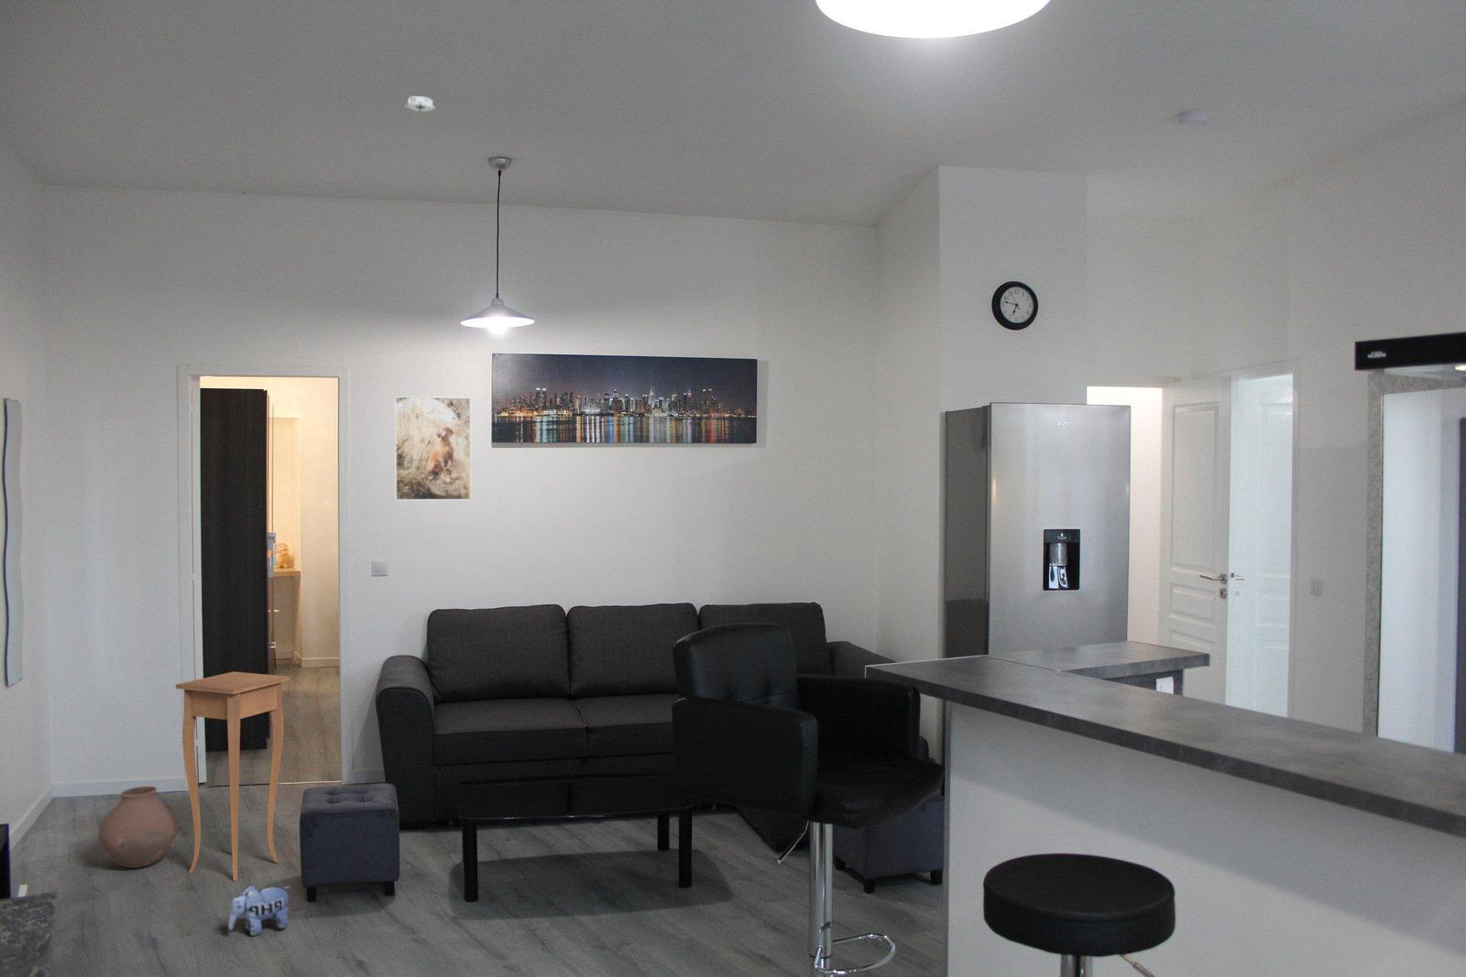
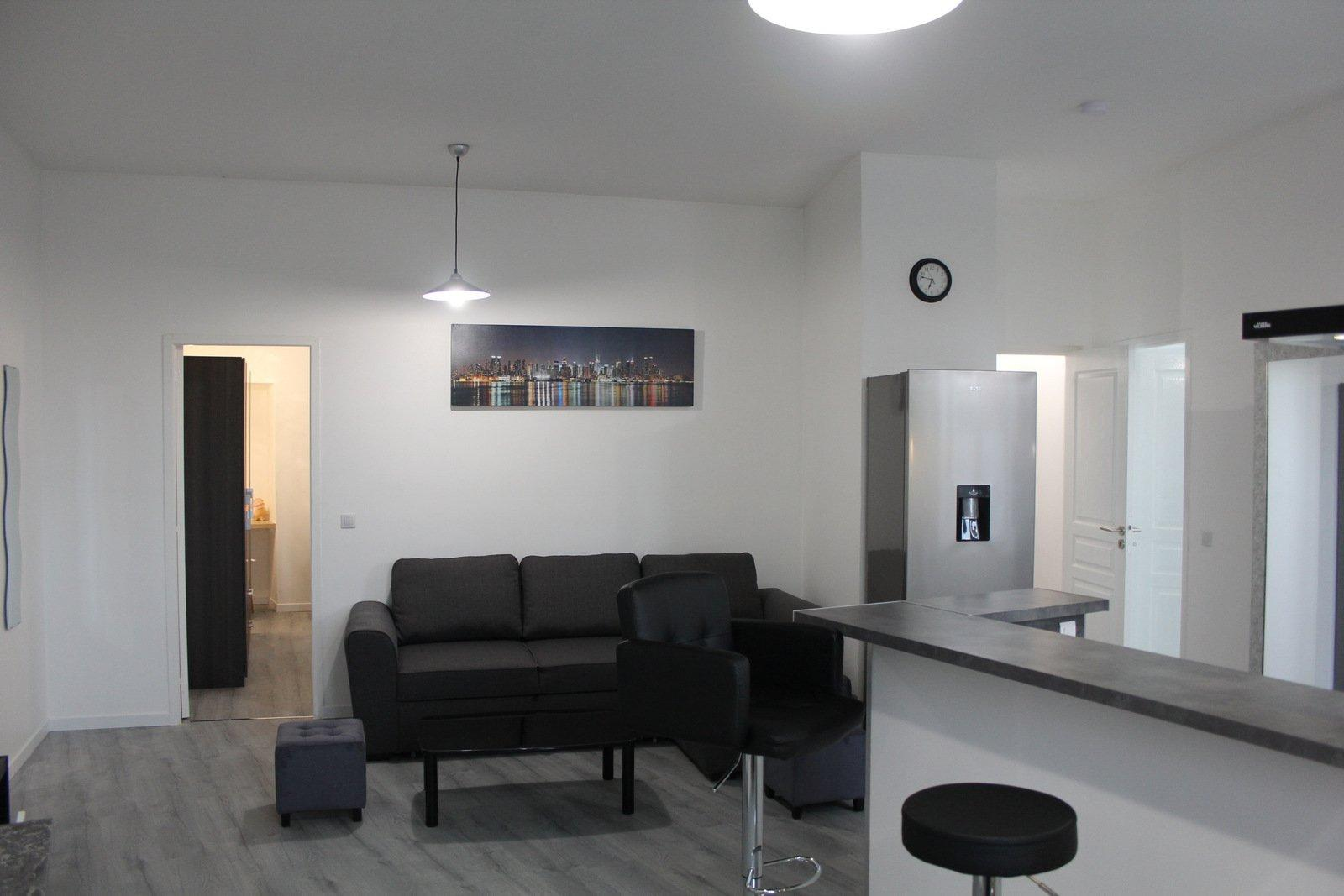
- vase [98,785,180,869]
- smoke detector [404,95,436,112]
- plush toy [227,883,292,937]
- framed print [394,396,472,500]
- side table [175,672,290,882]
